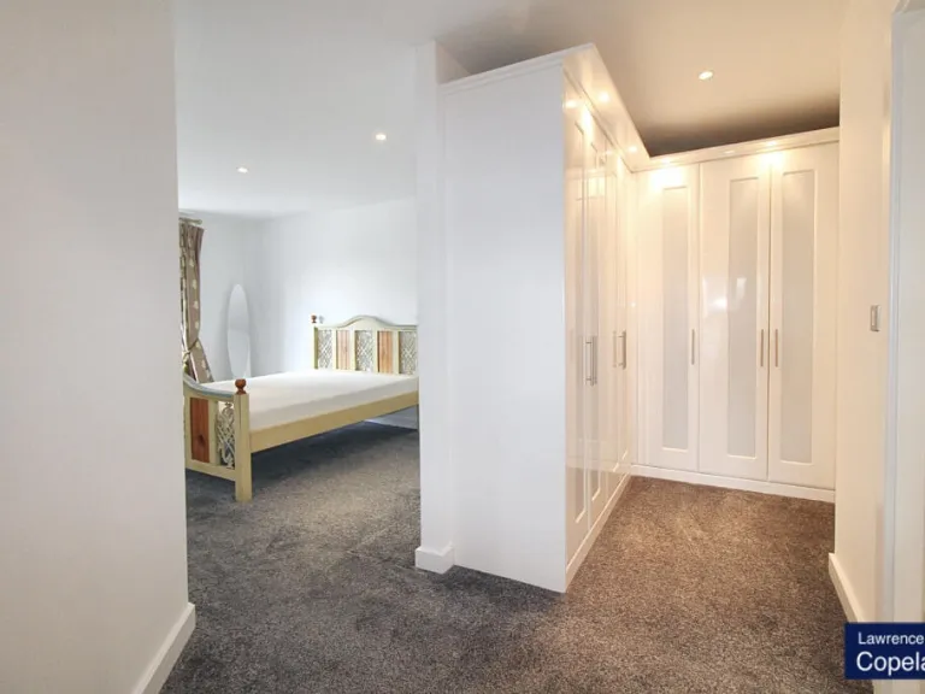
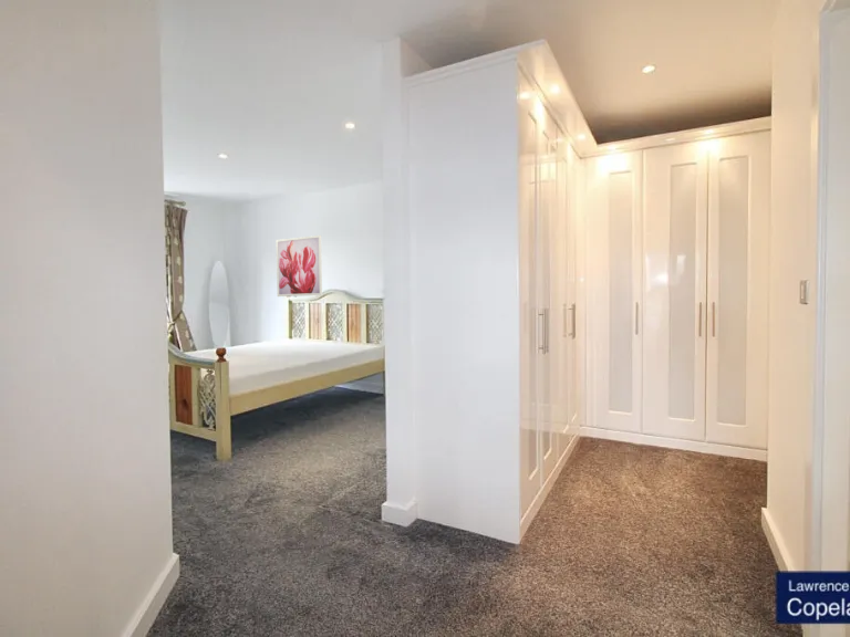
+ wall art [276,234,323,297]
